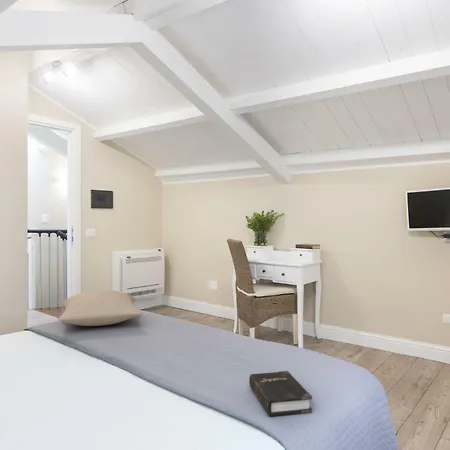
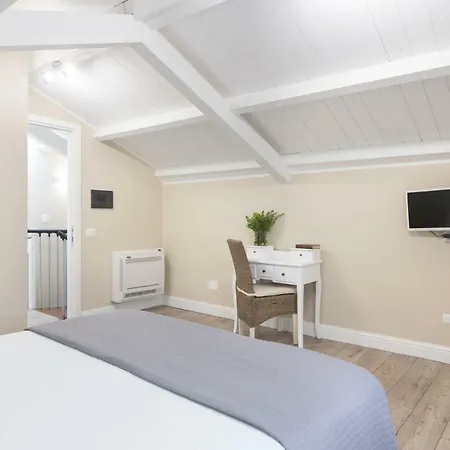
- hardback book [248,370,313,417]
- pillow [58,289,144,327]
